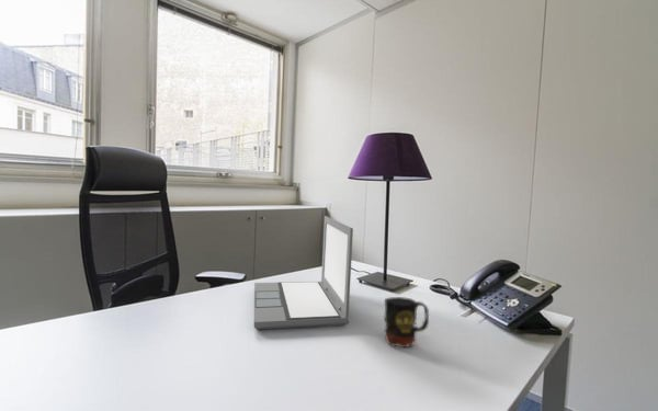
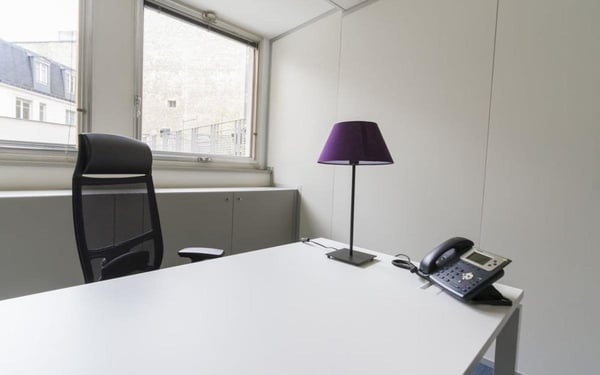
- mug [383,296,430,349]
- laptop [253,215,354,330]
